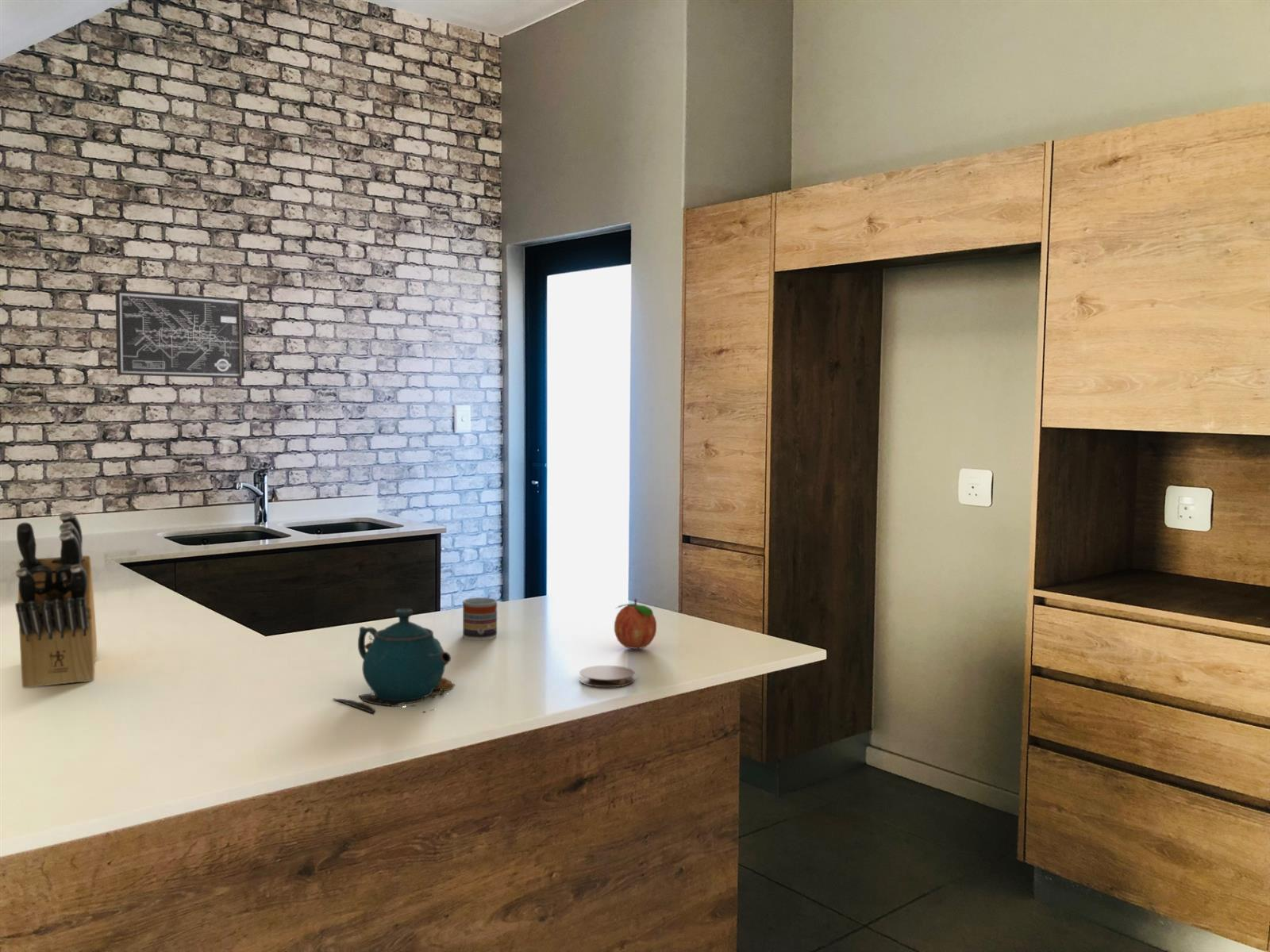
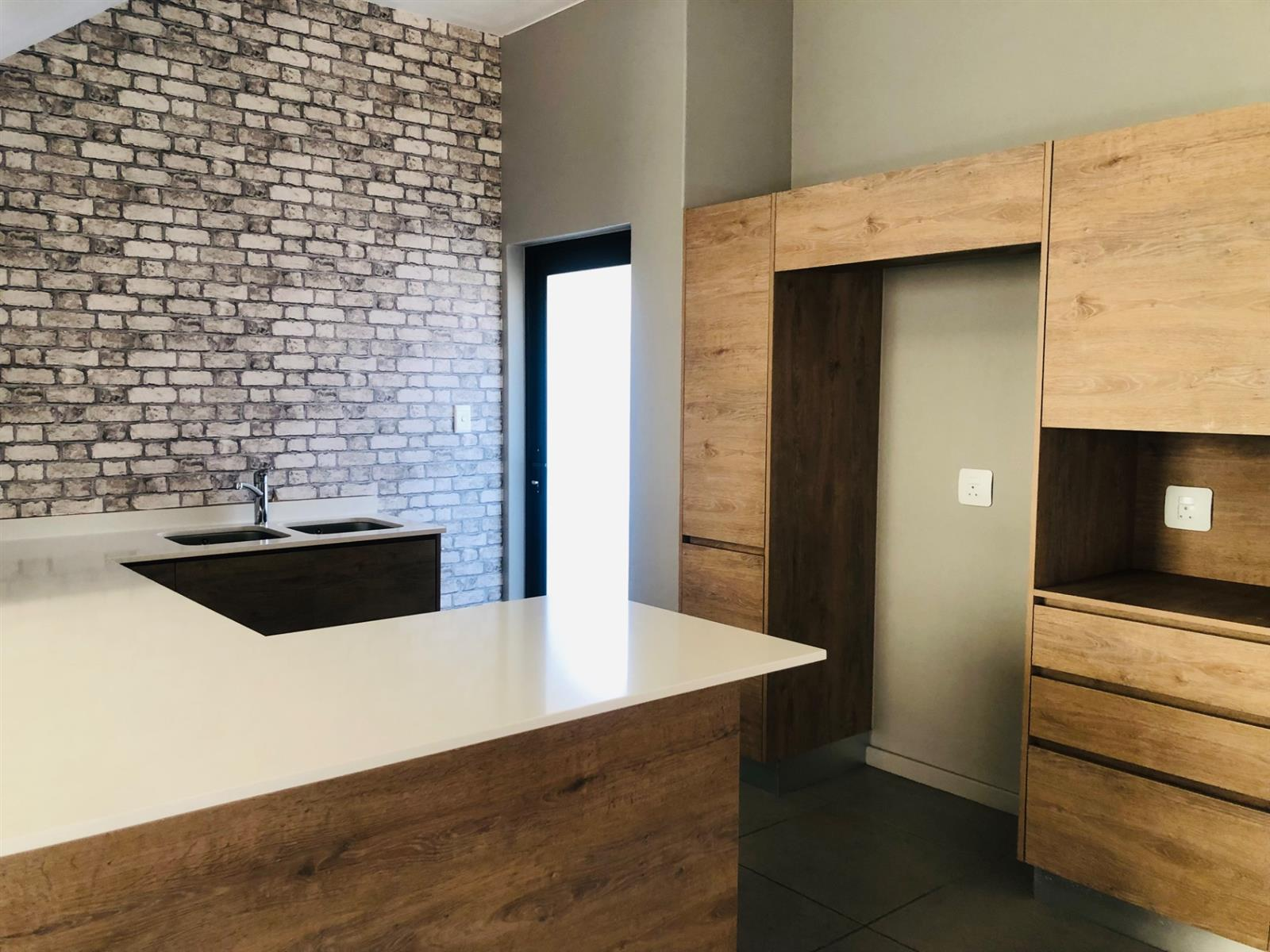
- knife block [14,510,98,689]
- teapot [331,608,456,714]
- wall art [114,289,245,379]
- coaster [579,665,635,688]
- fruit [614,598,657,650]
- cup [462,597,498,641]
